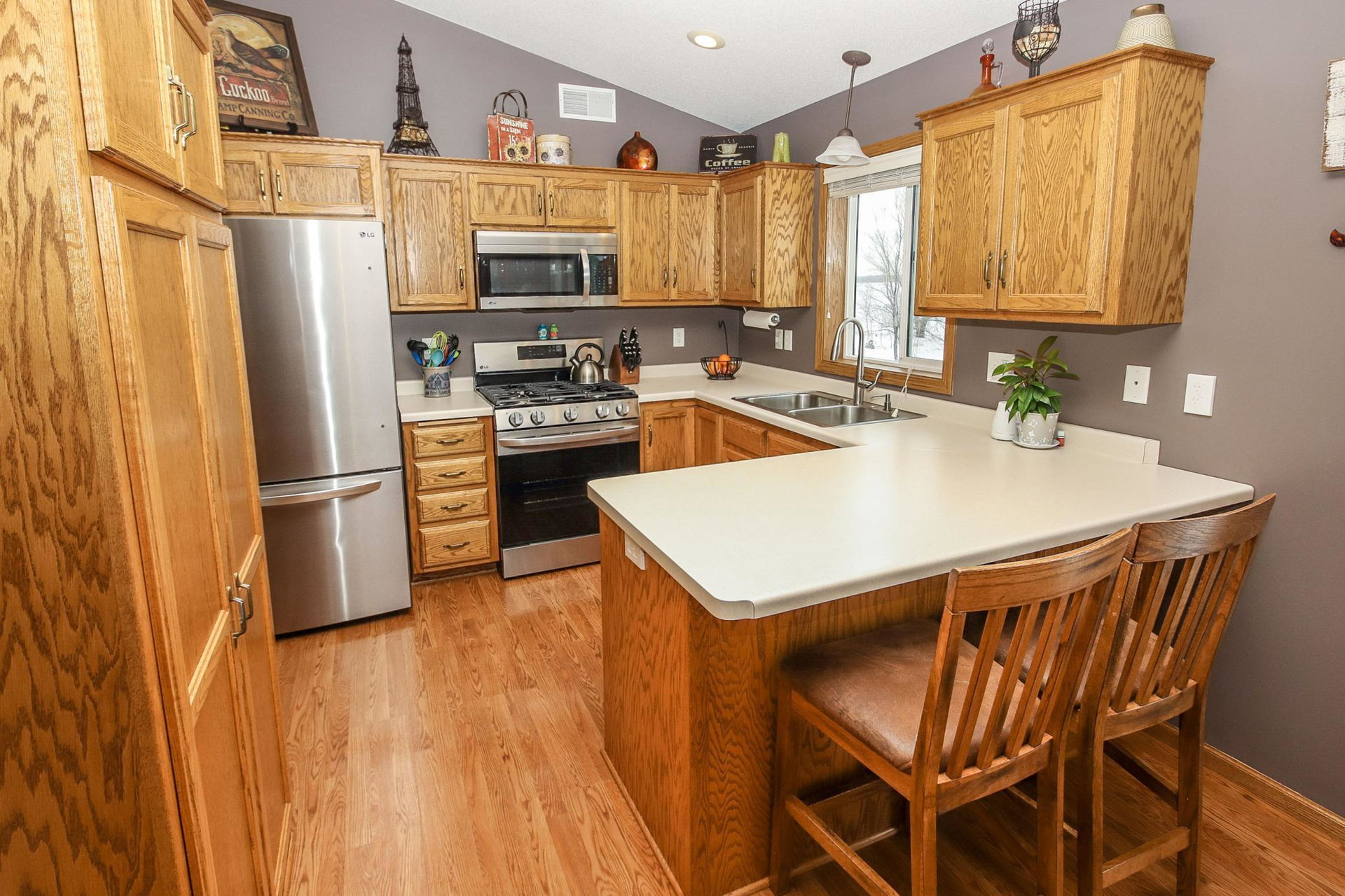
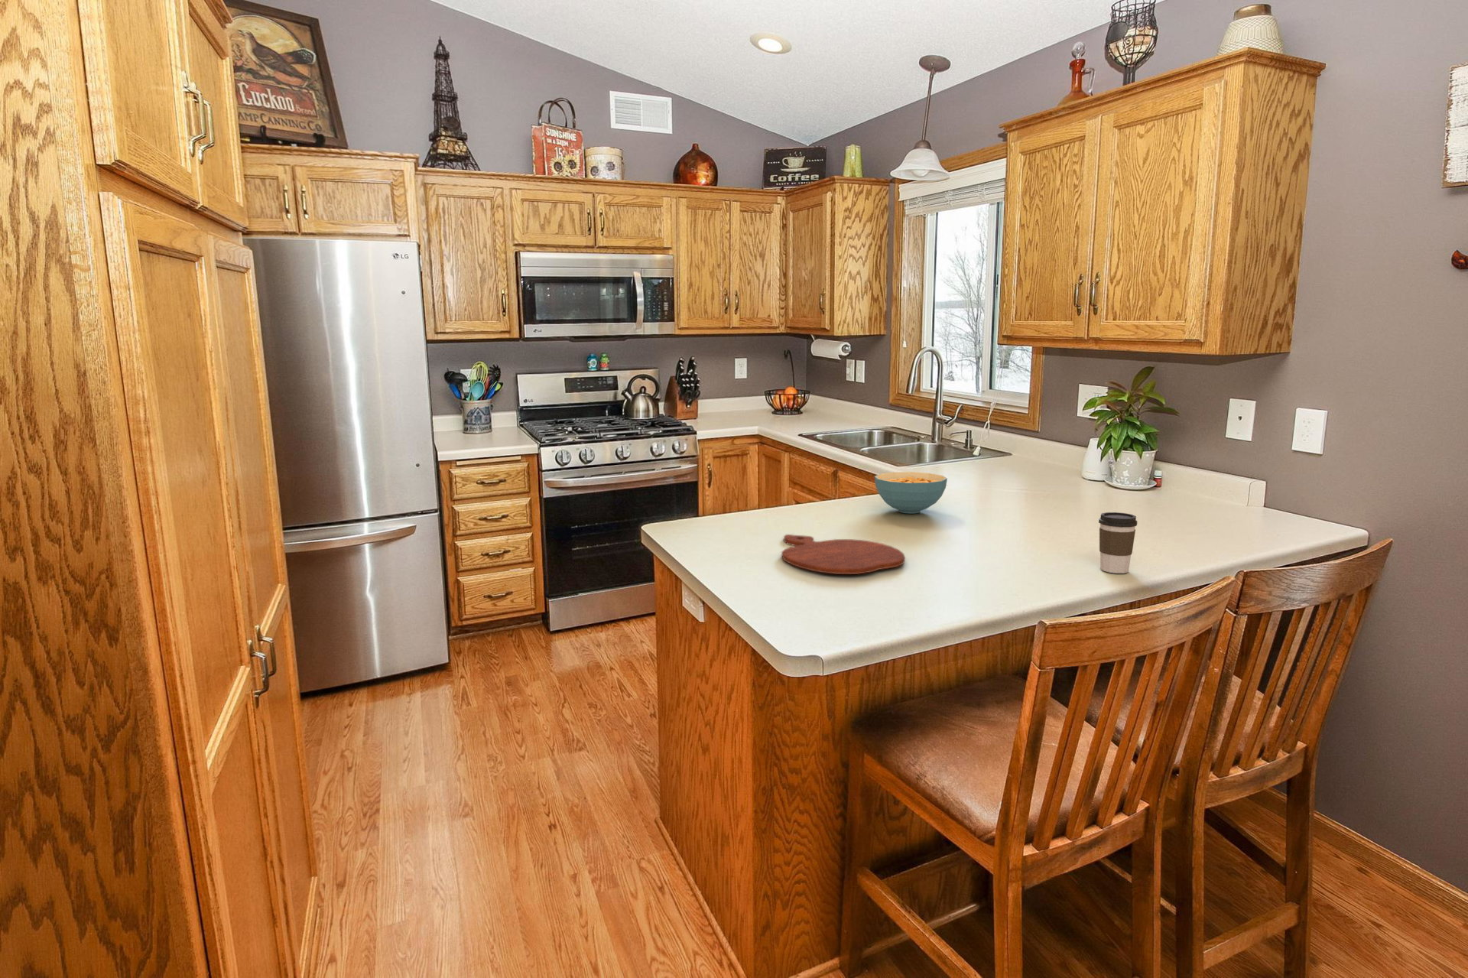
+ coffee cup [1098,512,1137,574]
+ cereal bowl [874,472,948,514]
+ cutting board [780,534,906,575]
